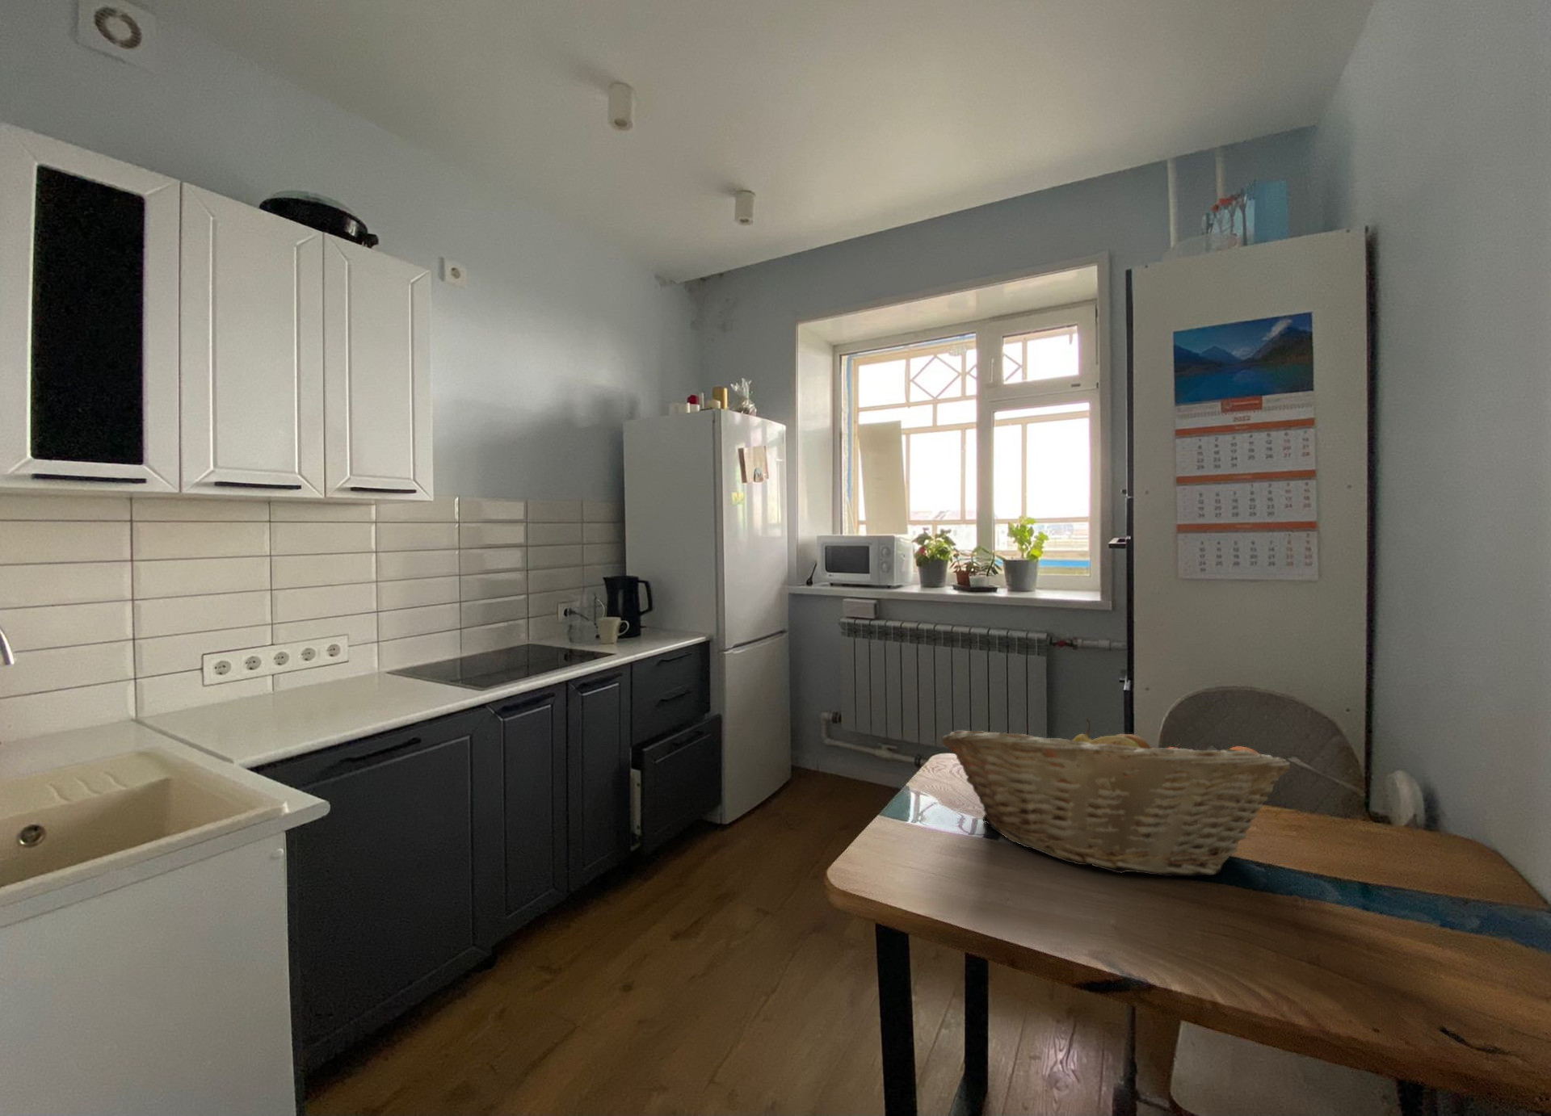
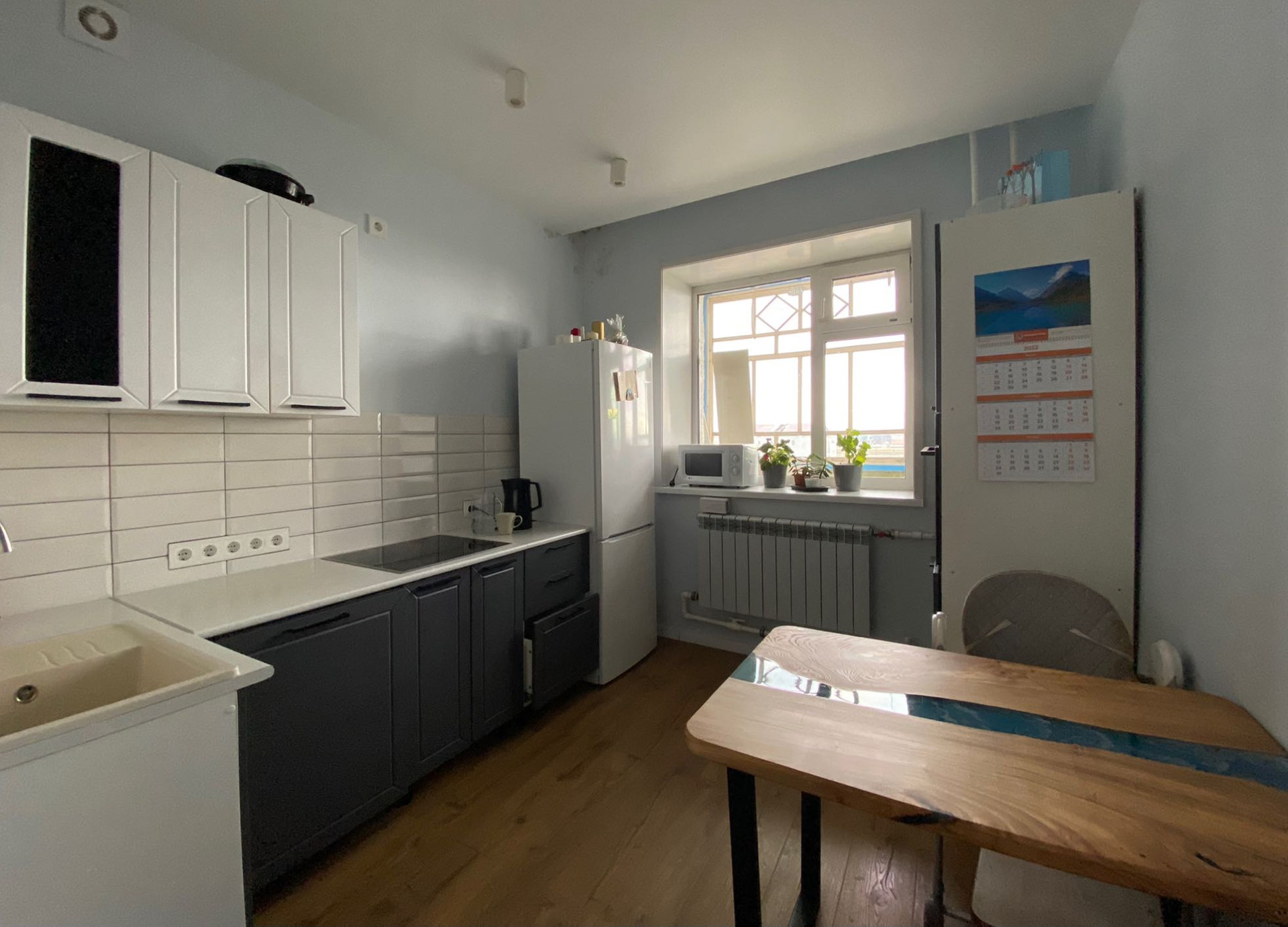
- fruit basket [942,718,1291,876]
